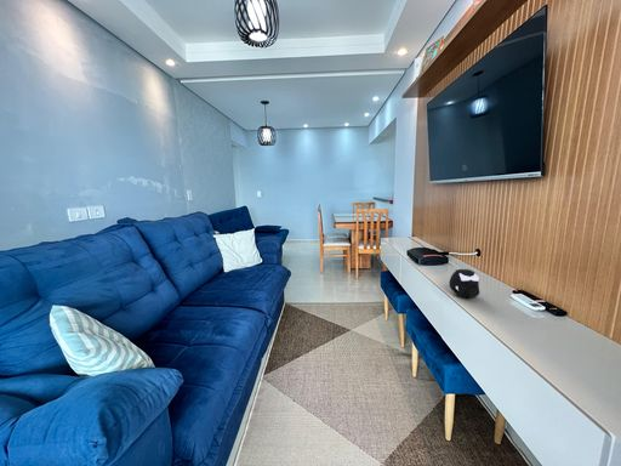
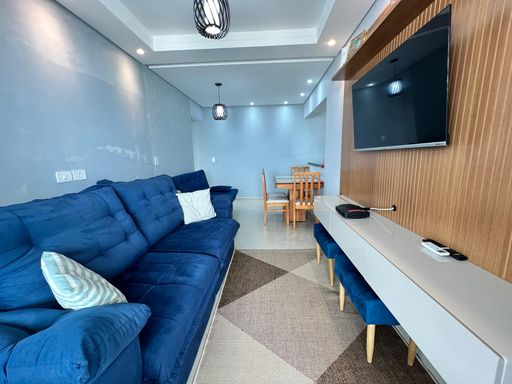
- speaker [449,268,480,299]
